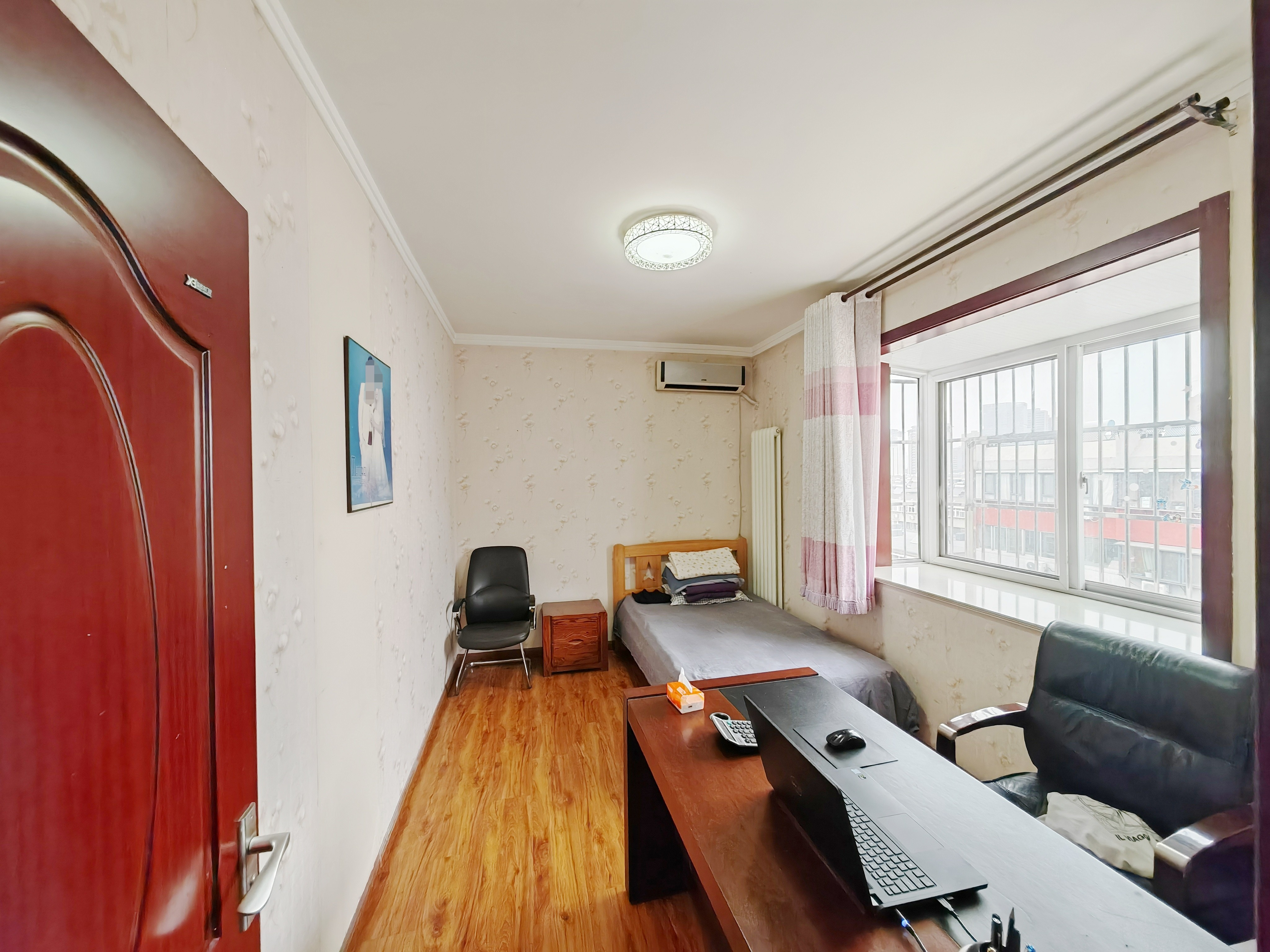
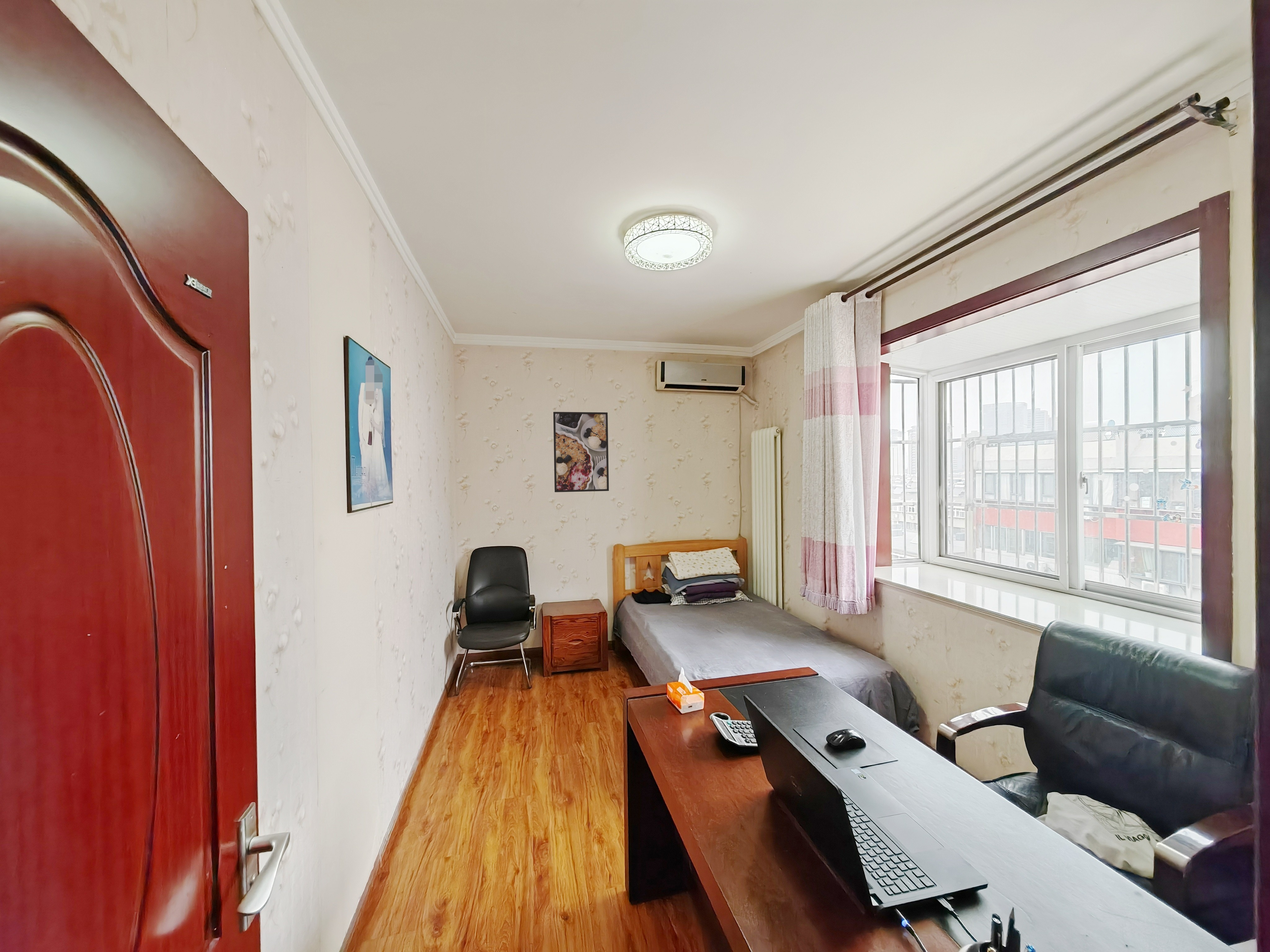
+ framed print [553,412,609,492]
